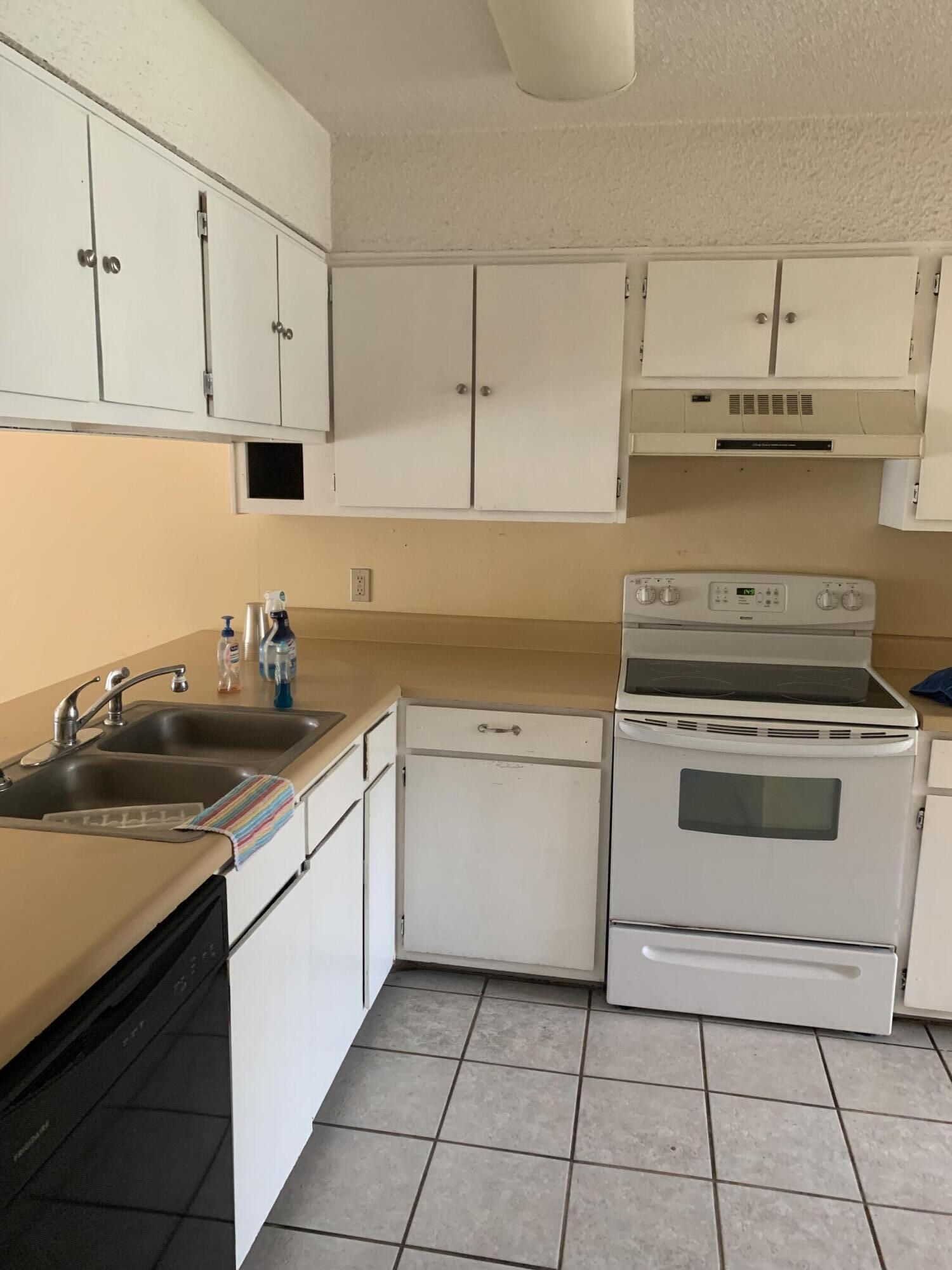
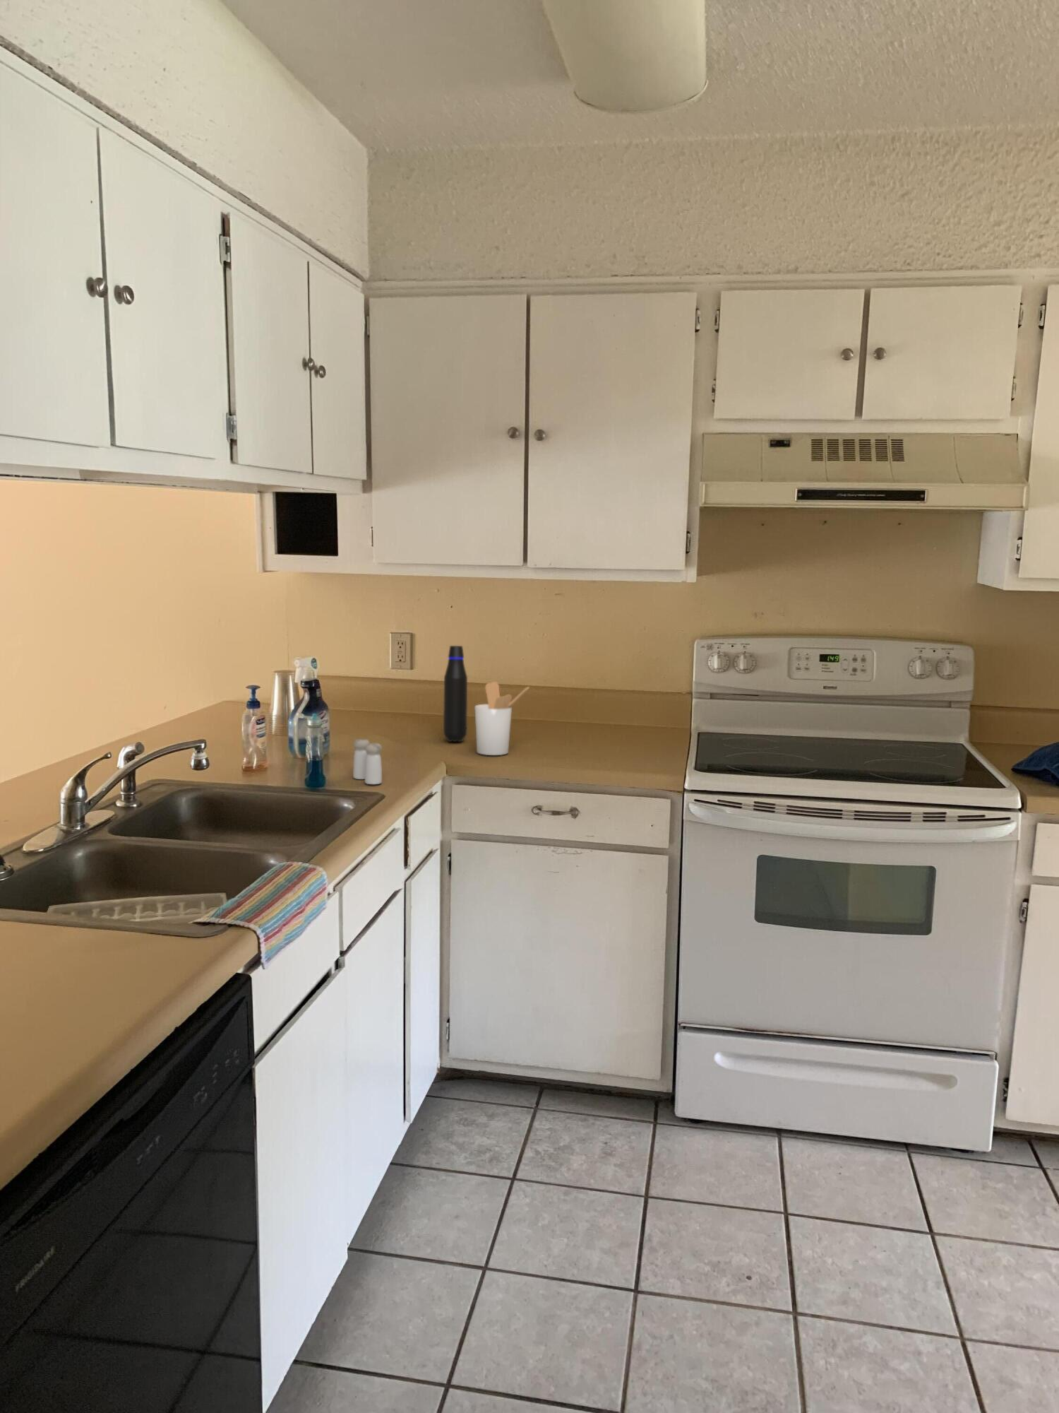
+ water bottle [443,645,468,742]
+ salt and pepper shaker [353,739,383,784]
+ utensil holder [474,681,531,755]
